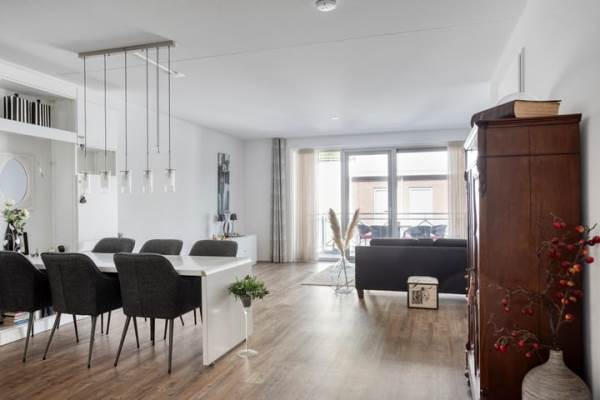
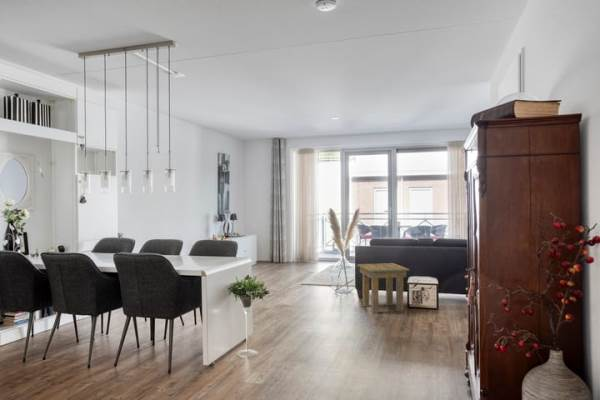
+ side table [356,262,410,314]
